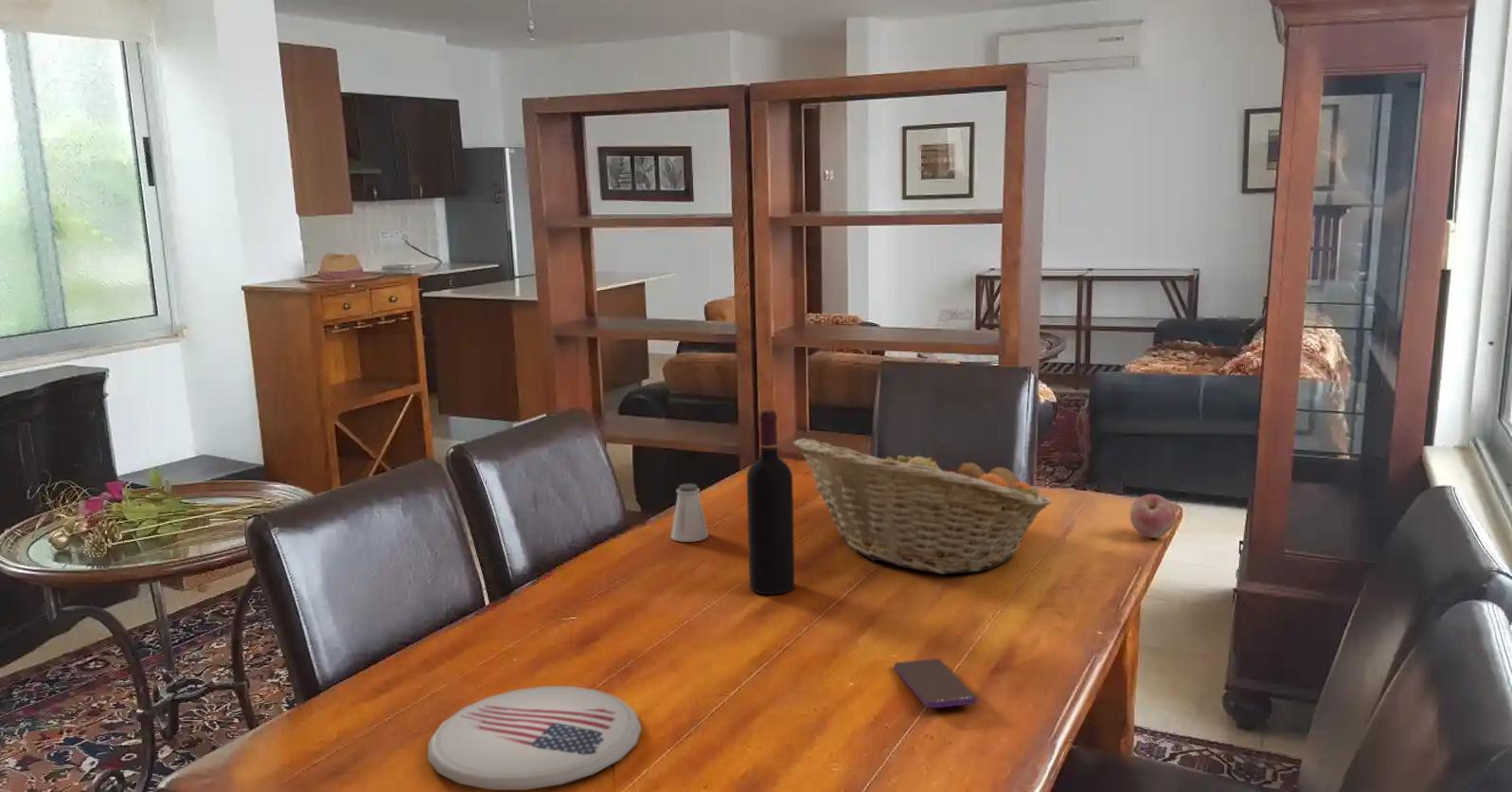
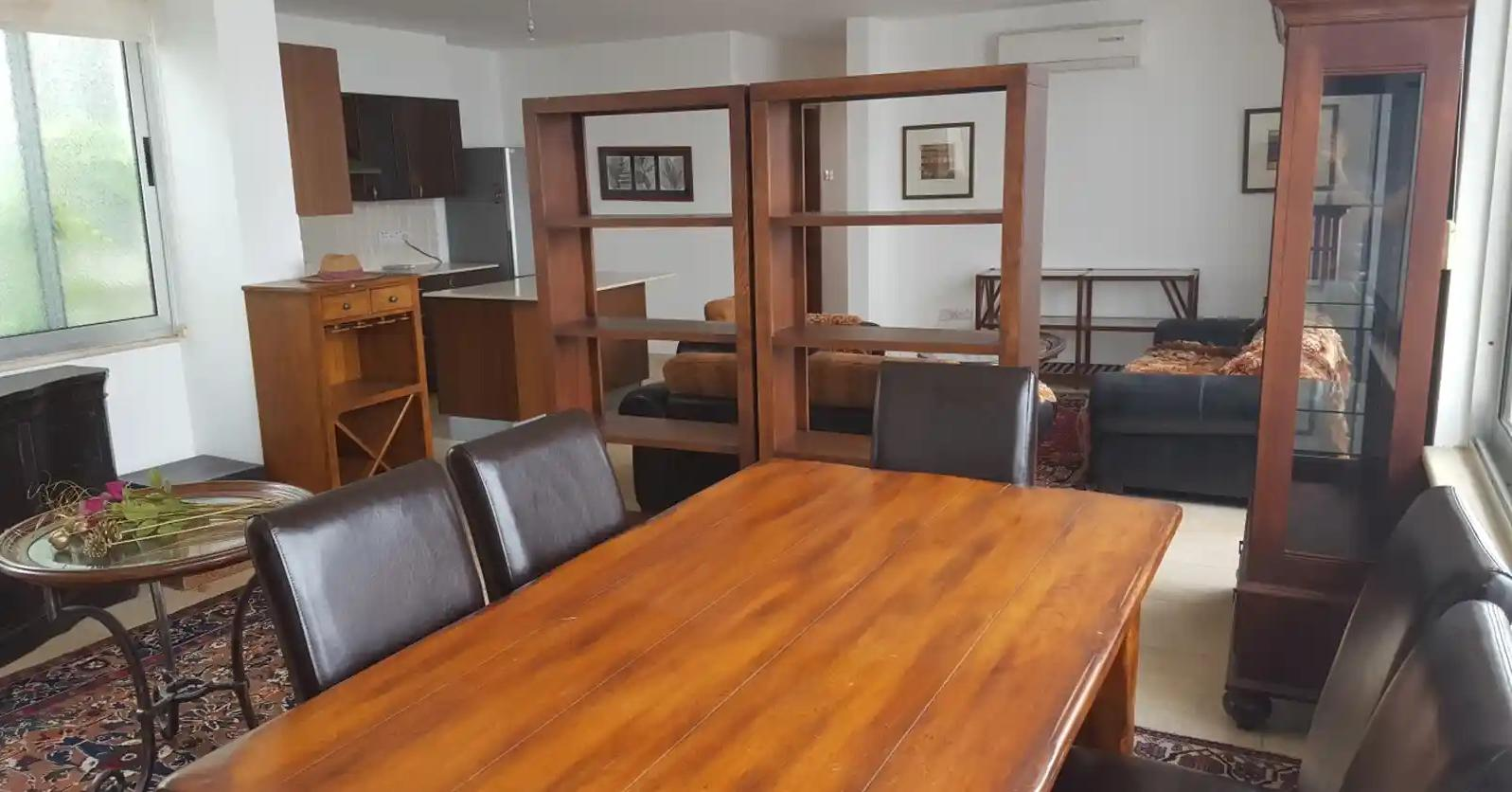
- wine bottle [746,409,795,595]
- fruit basket [792,438,1052,575]
- apple [1129,494,1177,539]
- plate [426,685,643,791]
- smartphone [893,657,979,710]
- saltshaker [670,483,709,543]
